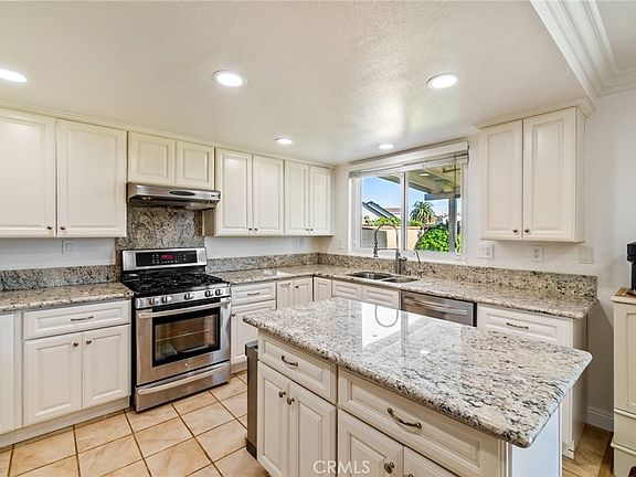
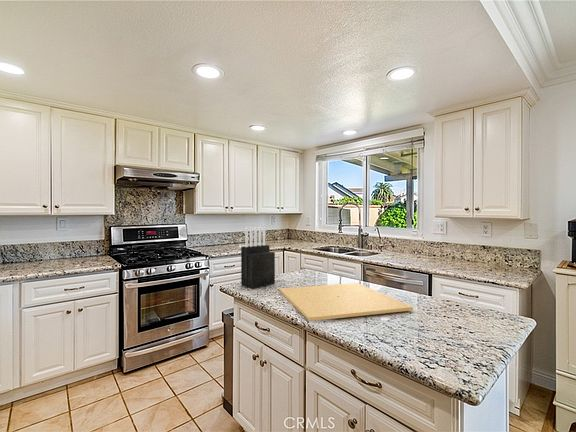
+ knife block [240,226,276,290]
+ cutting board [278,282,414,322]
